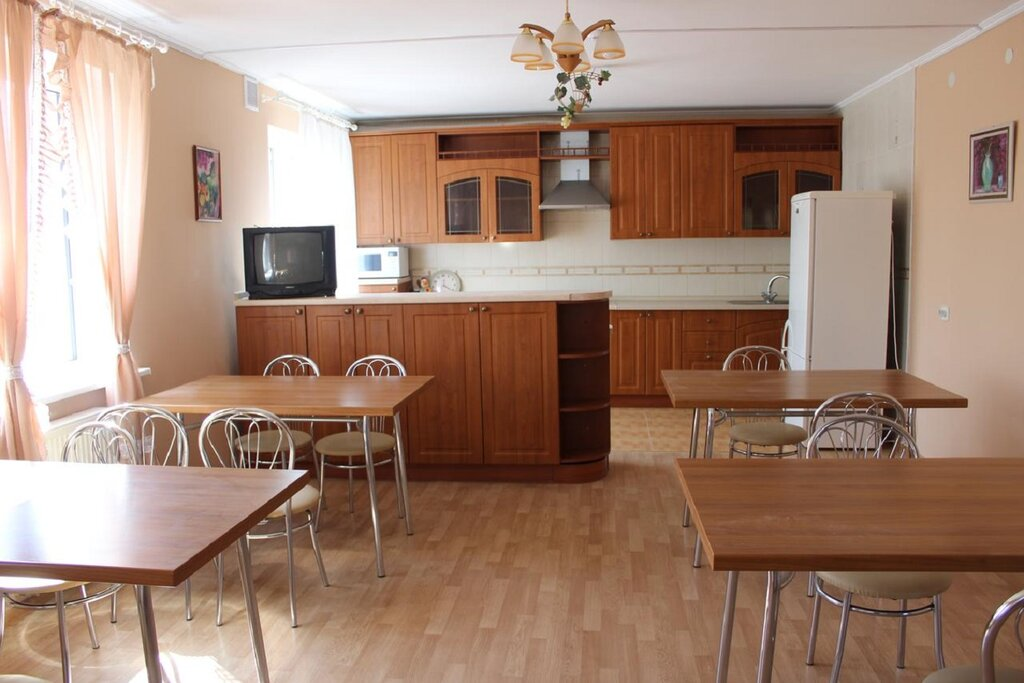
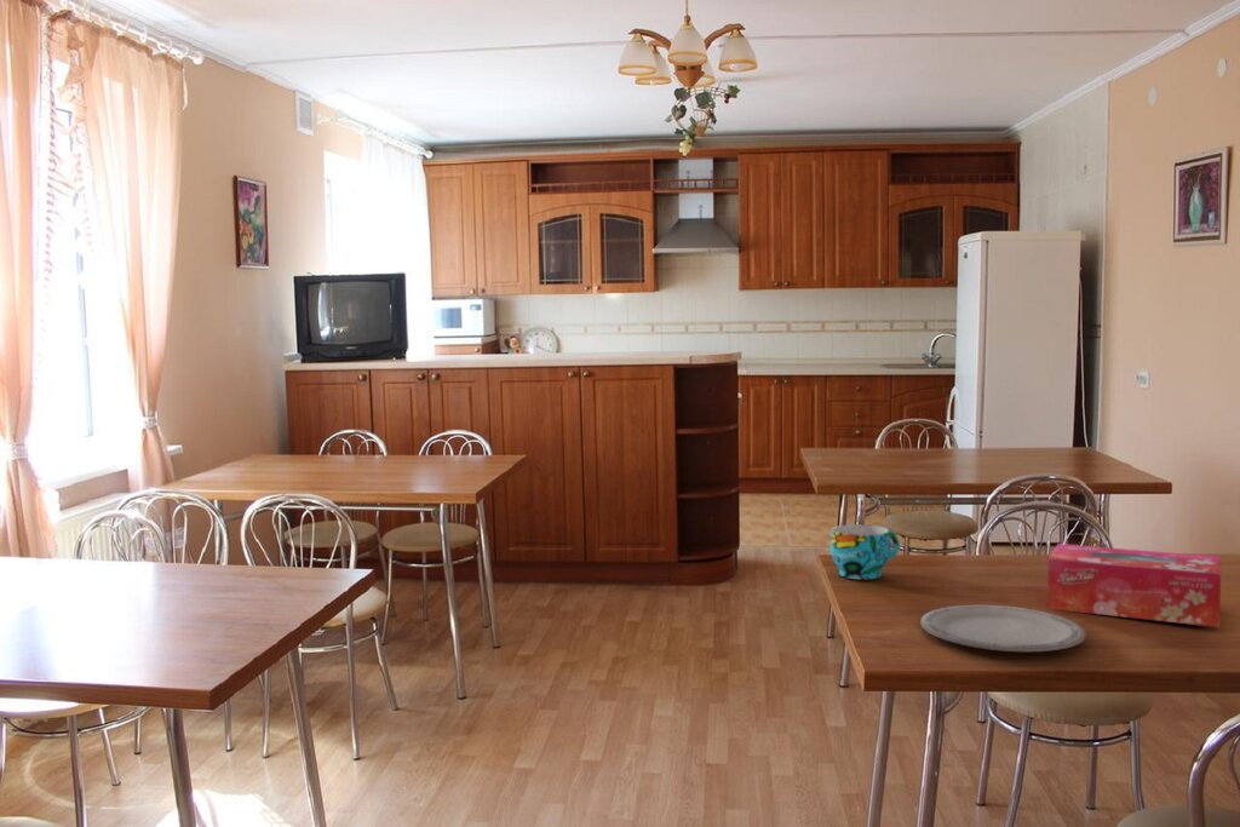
+ cup [829,523,901,580]
+ plate [919,604,1087,653]
+ tissue box [1046,542,1222,628]
